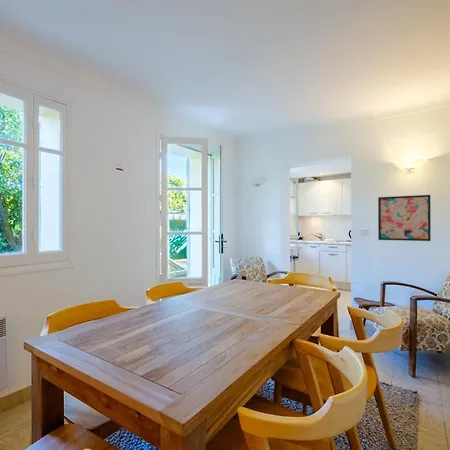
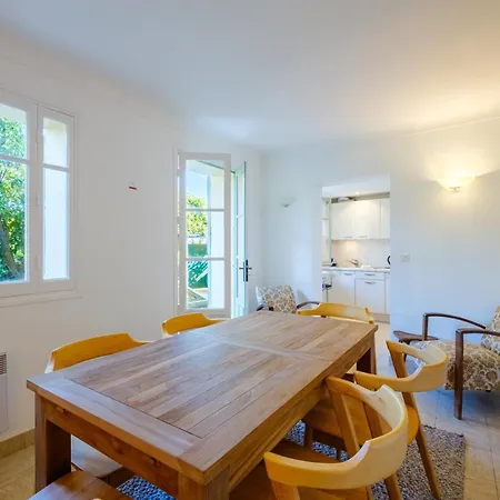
- wall art [377,194,432,242]
